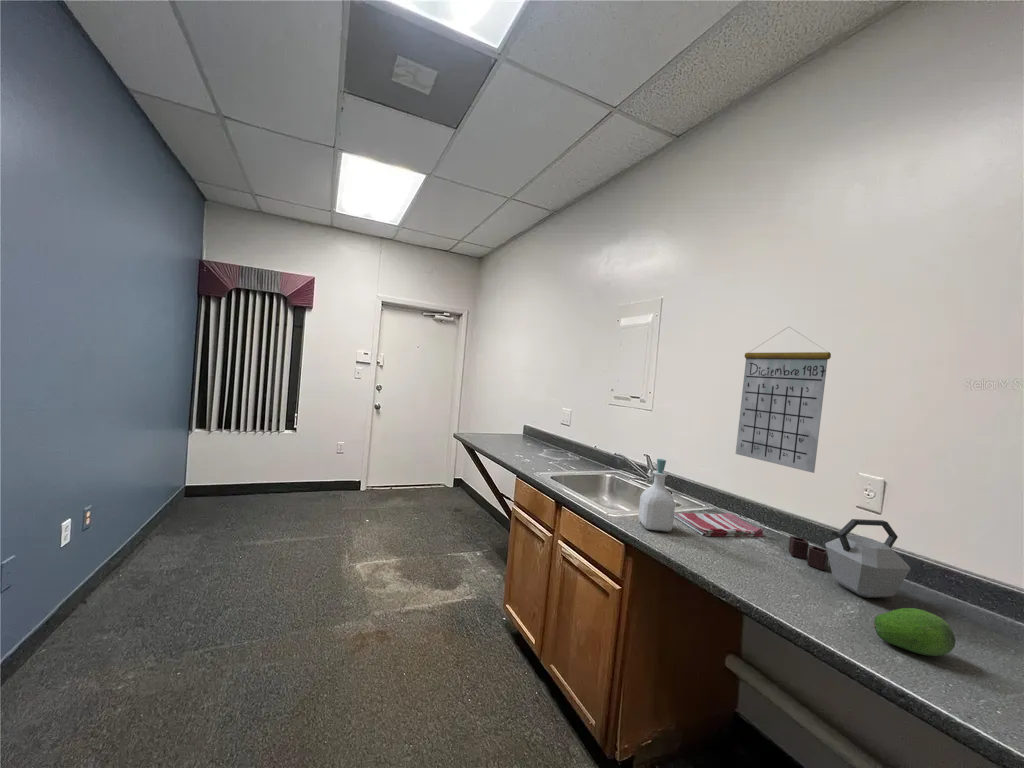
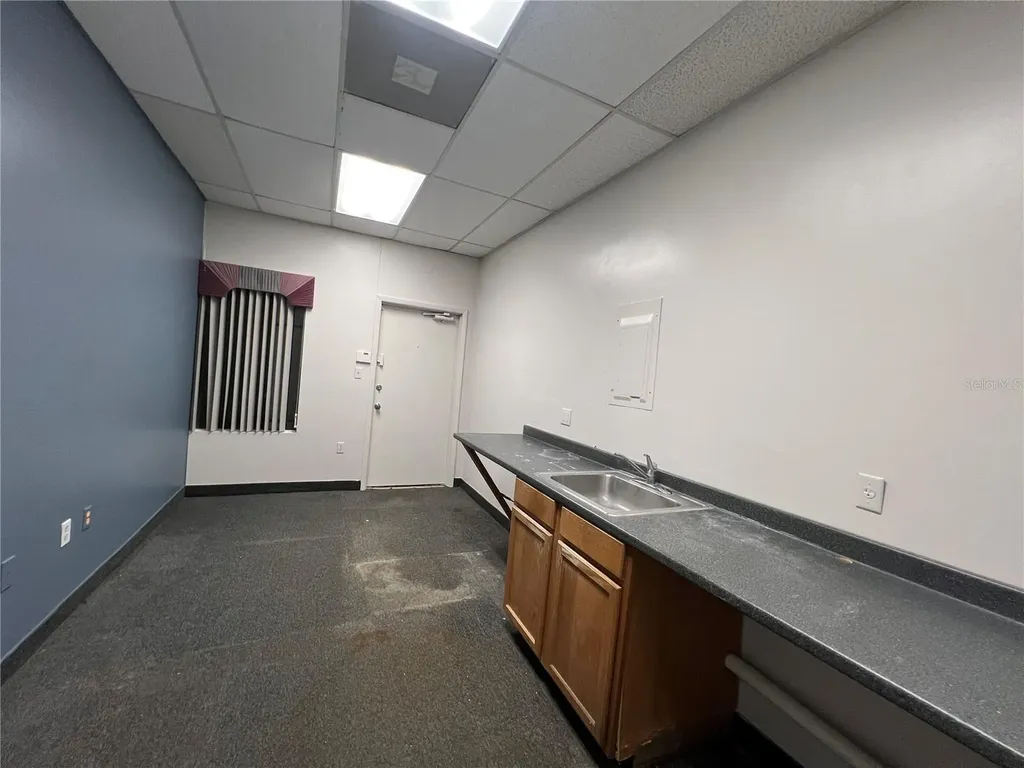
- dish towel [674,512,764,538]
- calendar [735,326,832,474]
- soap bottle [637,458,676,532]
- fruit [873,607,957,657]
- kettle [788,518,911,599]
